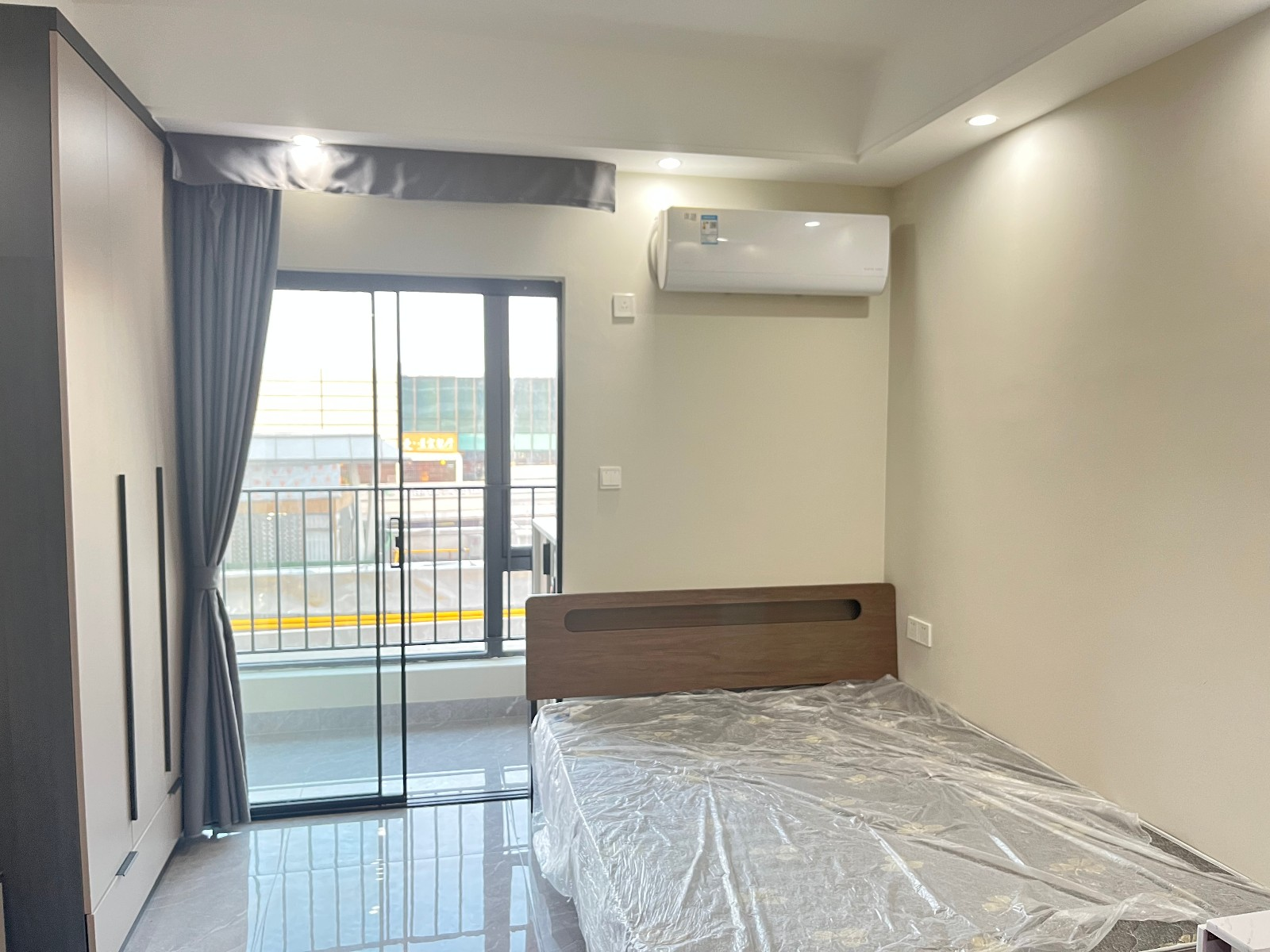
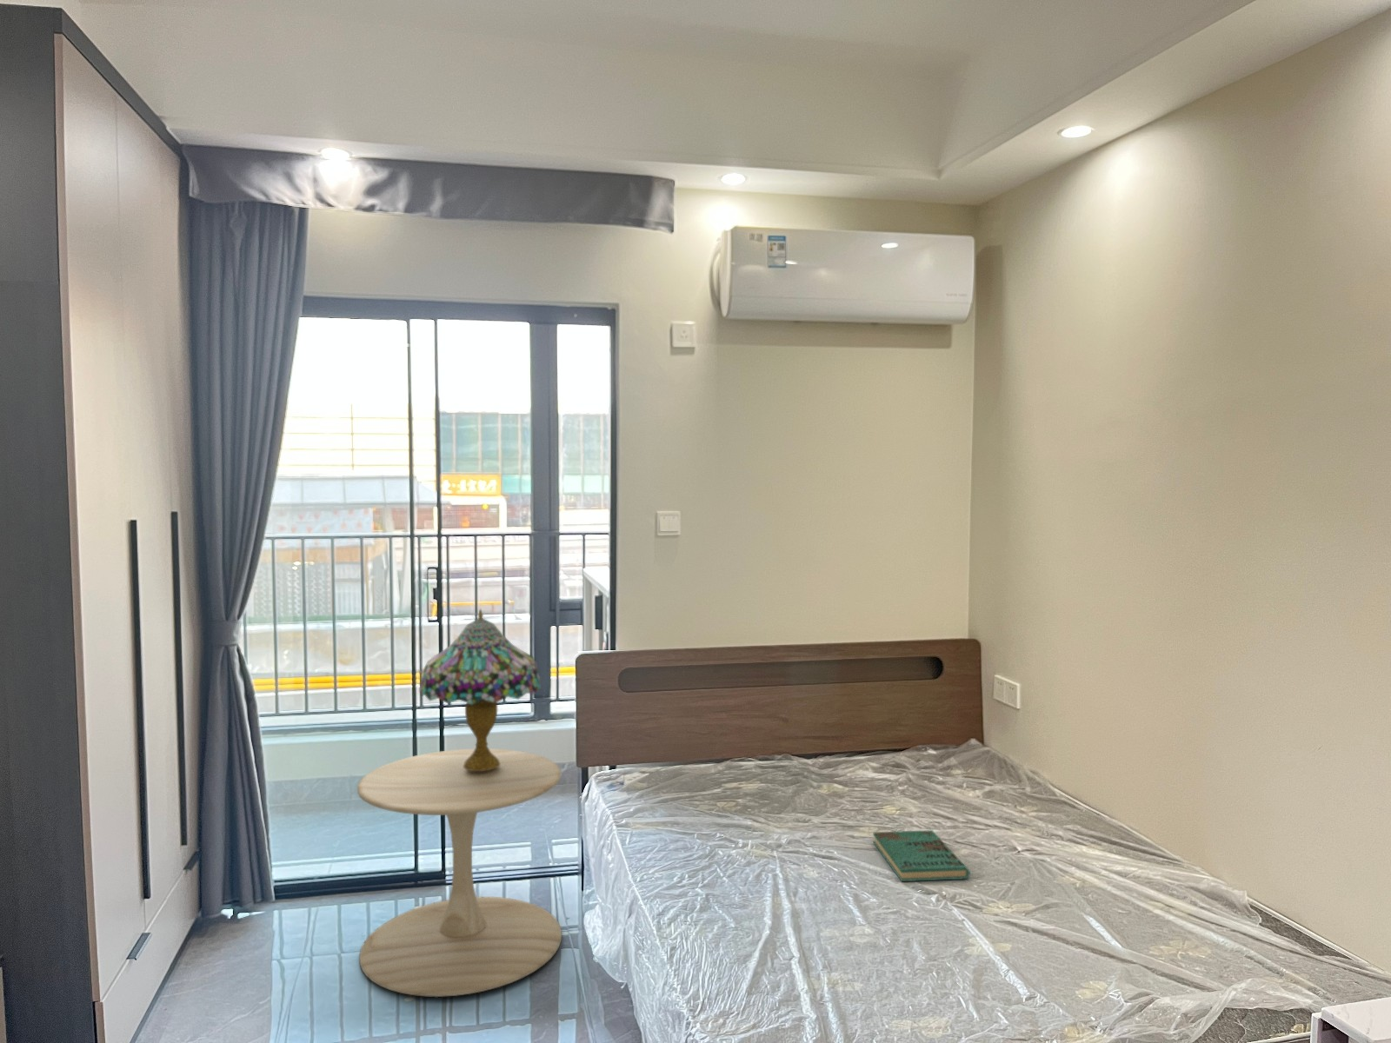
+ book [872,829,972,882]
+ table lamp [418,608,542,771]
+ side table [356,747,563,998]
